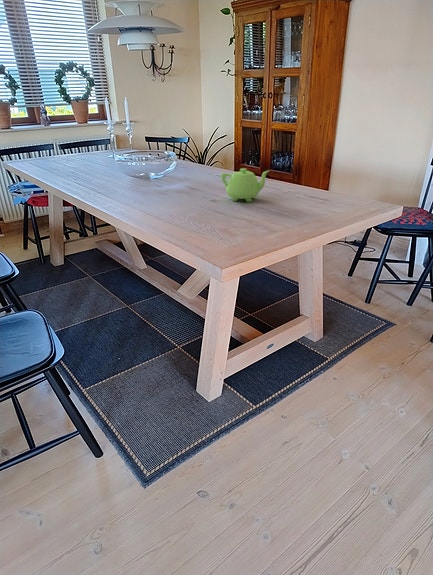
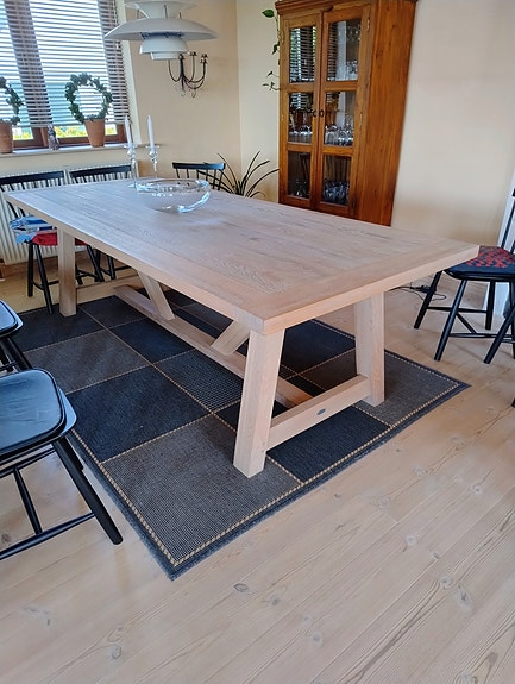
- teapot [220,167,271,203]
